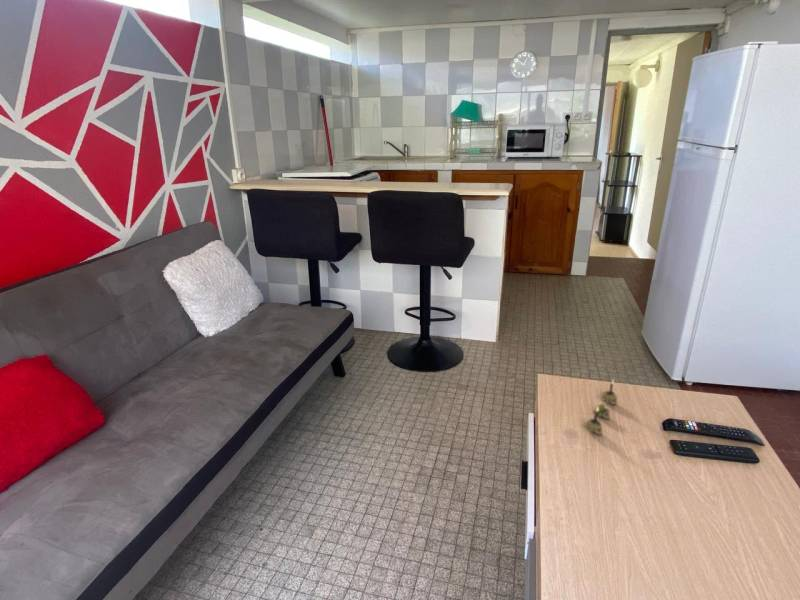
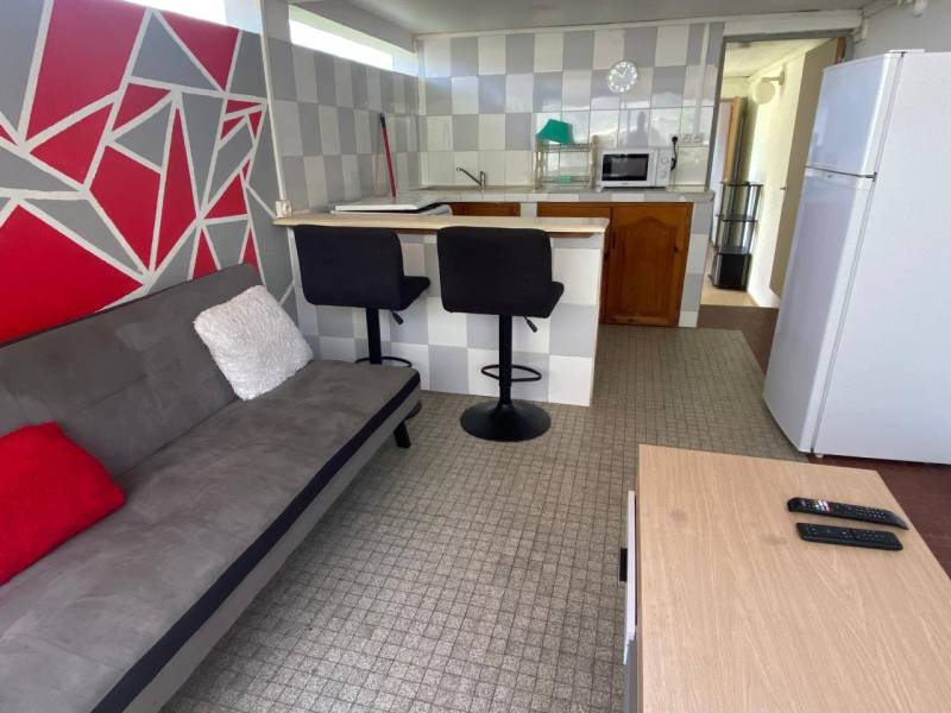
- candle holder [584,379,618,436]
